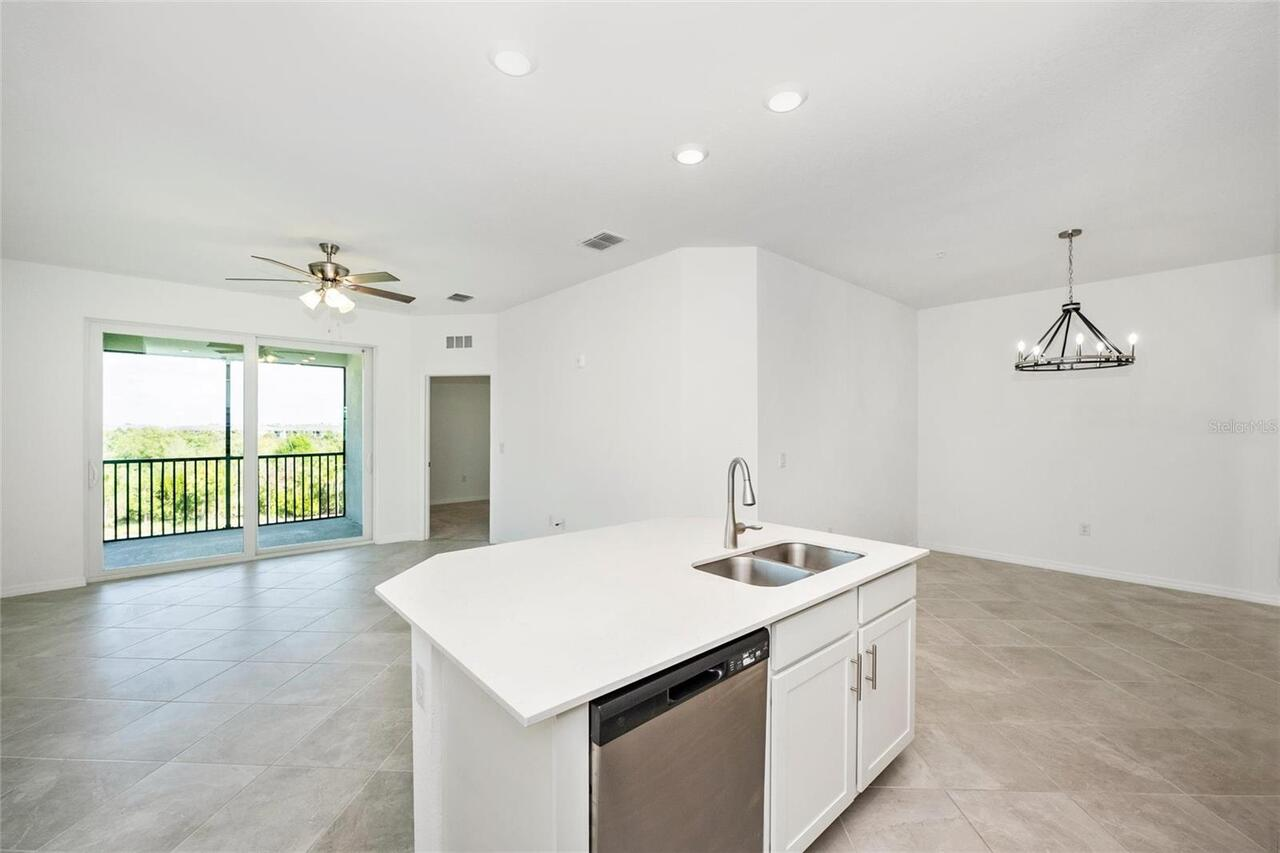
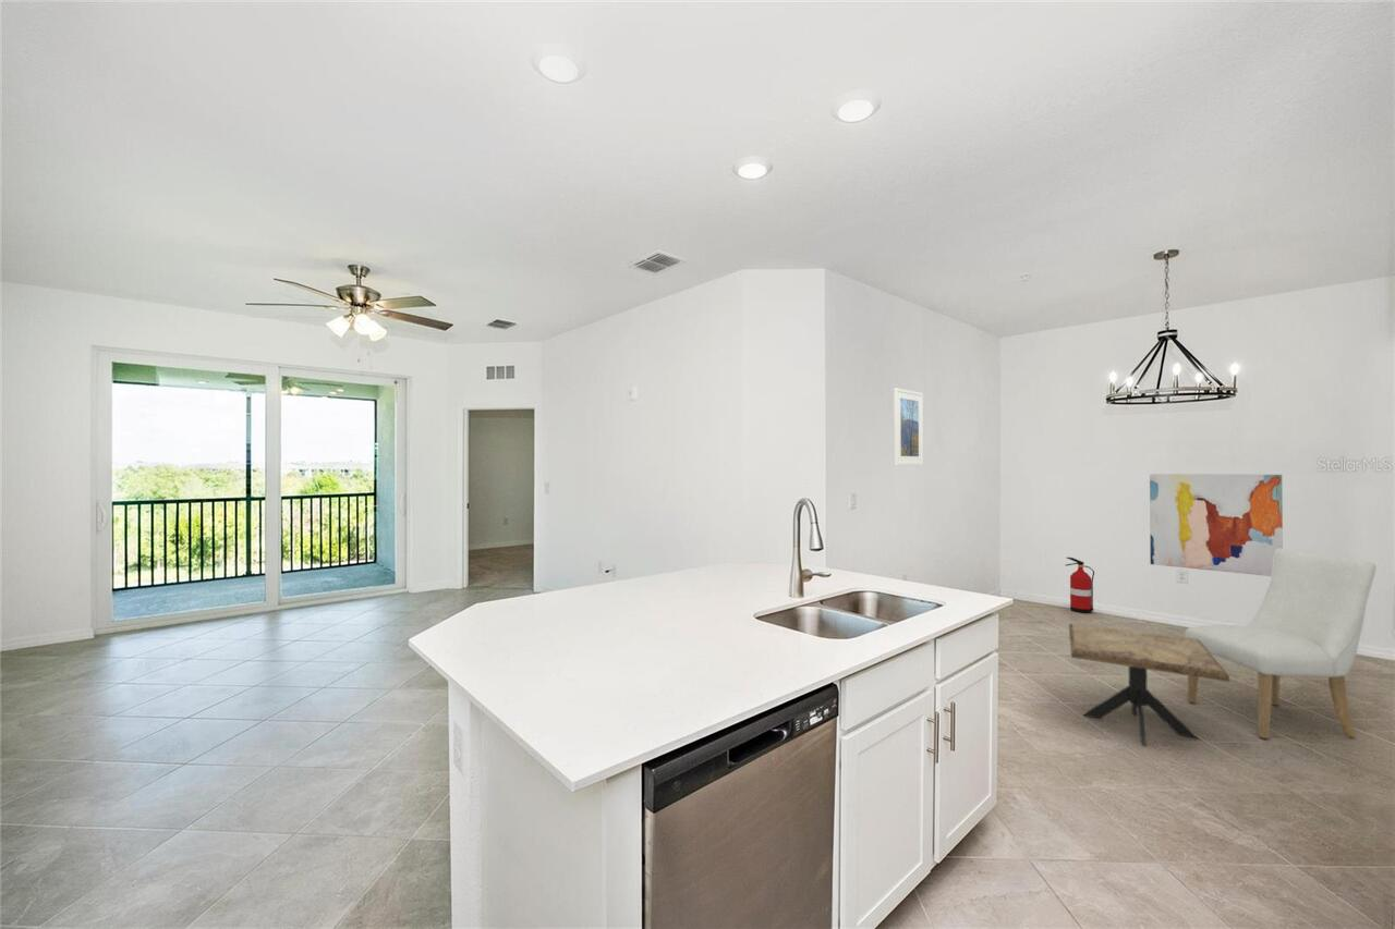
+ side table [1068,622,1230,747]
+ wall art [1149,473,1284,577]
+ chair [1184,548,1378,739]
+ fire extinguisher [1064,557,1095,614]
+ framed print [893,387,924,466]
